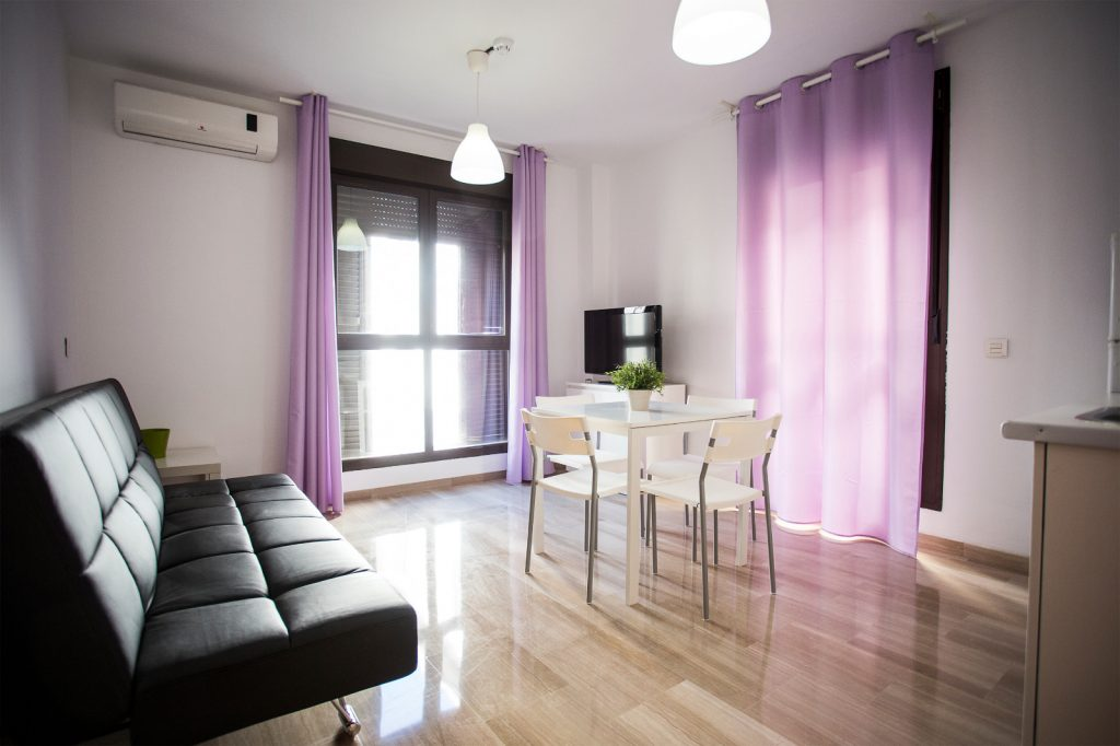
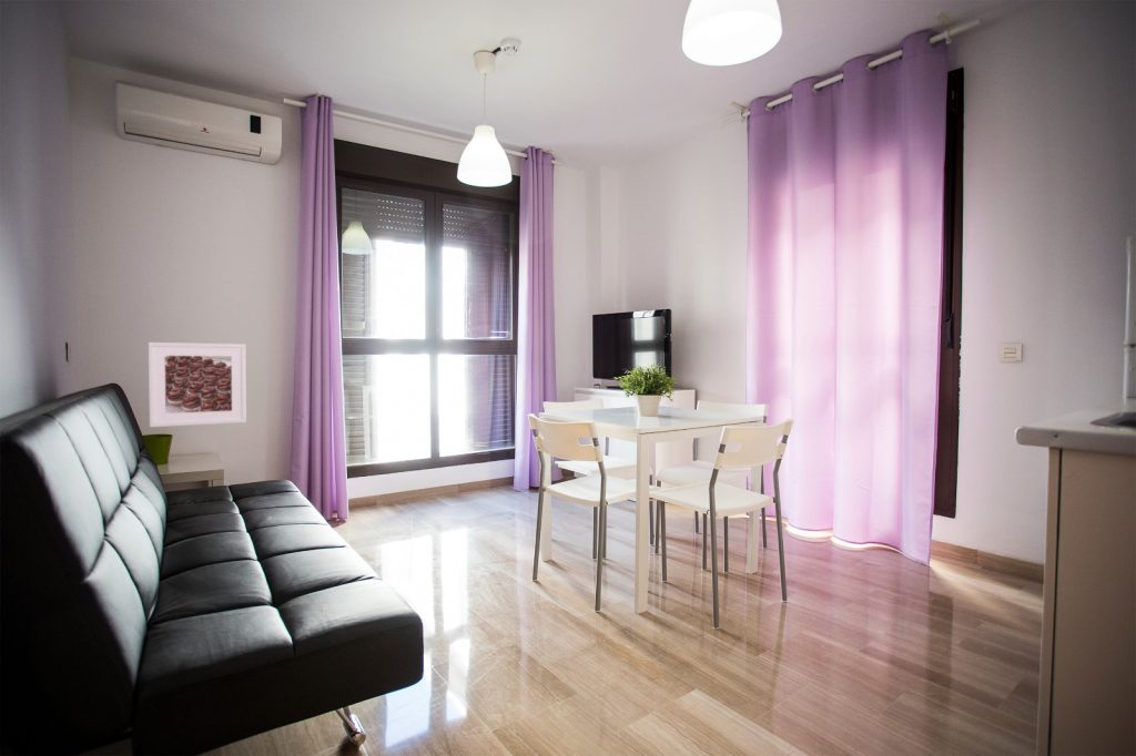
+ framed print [148,341,247,428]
